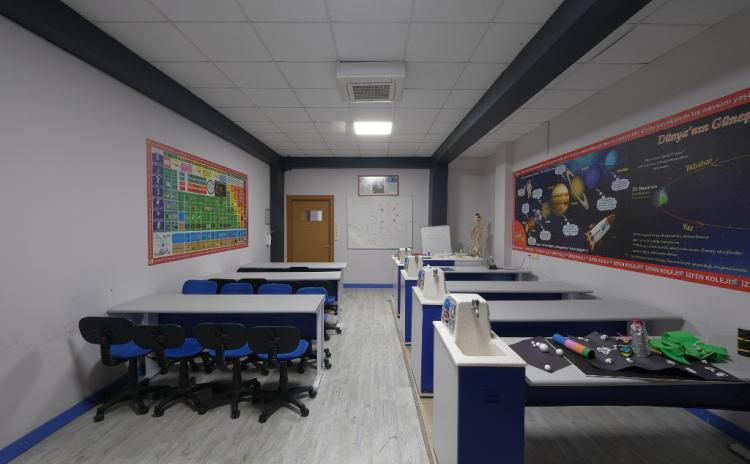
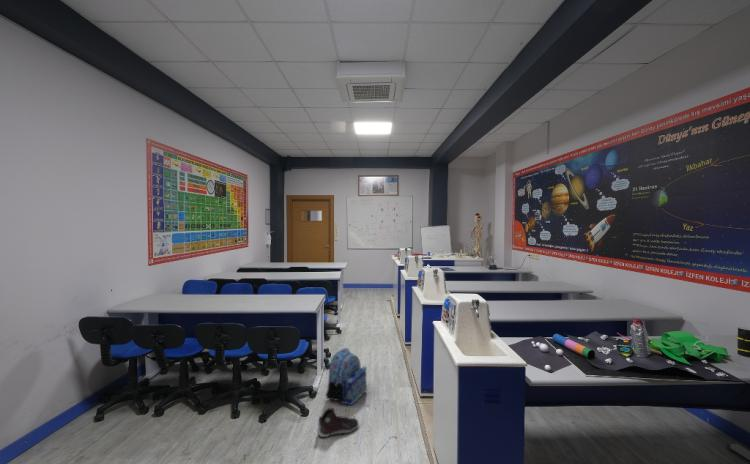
+ backpack [325,347,368,406]
+ sneaker [316,407,359,438]
